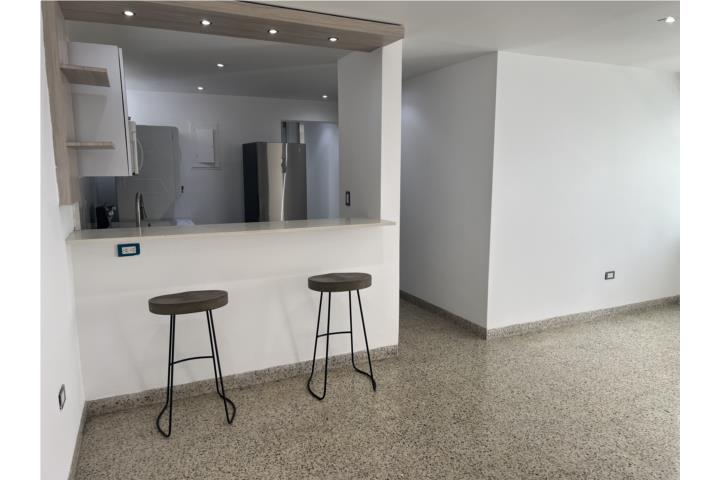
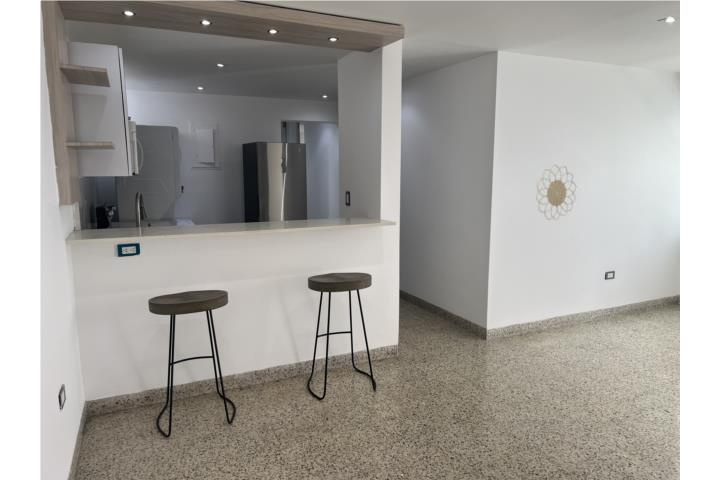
+ decorative wall piece [535,163,577,221]
